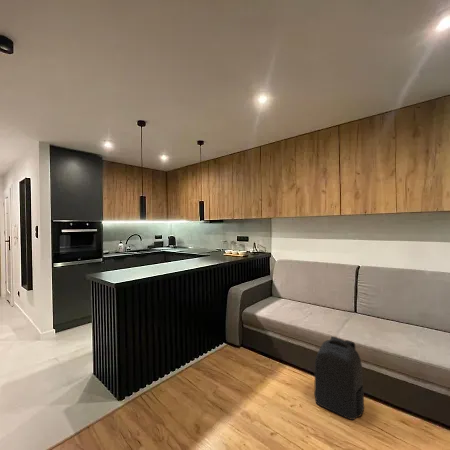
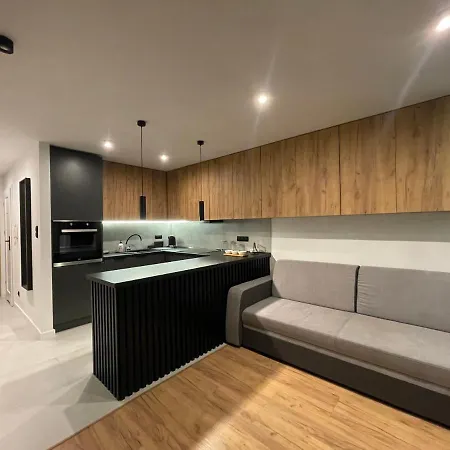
- backpack [313,335,365,421]
